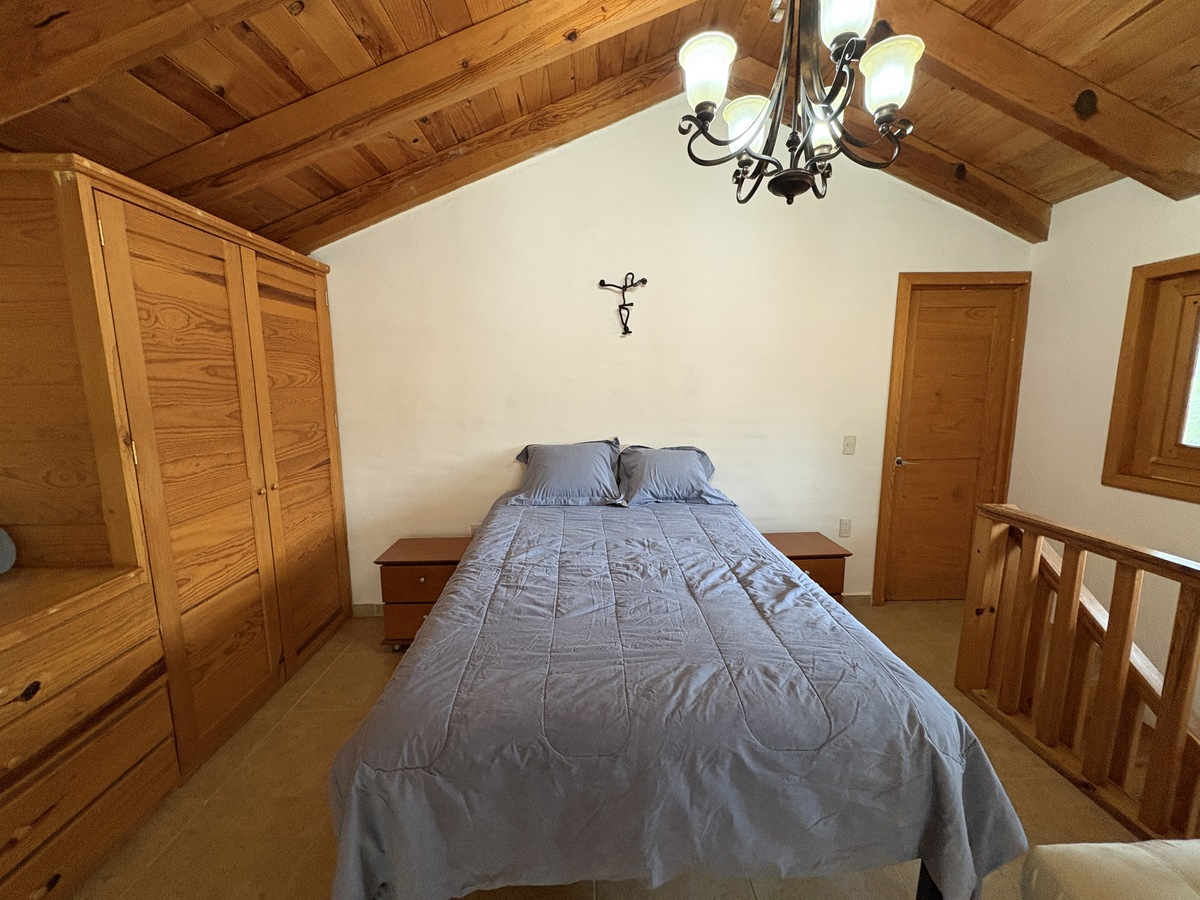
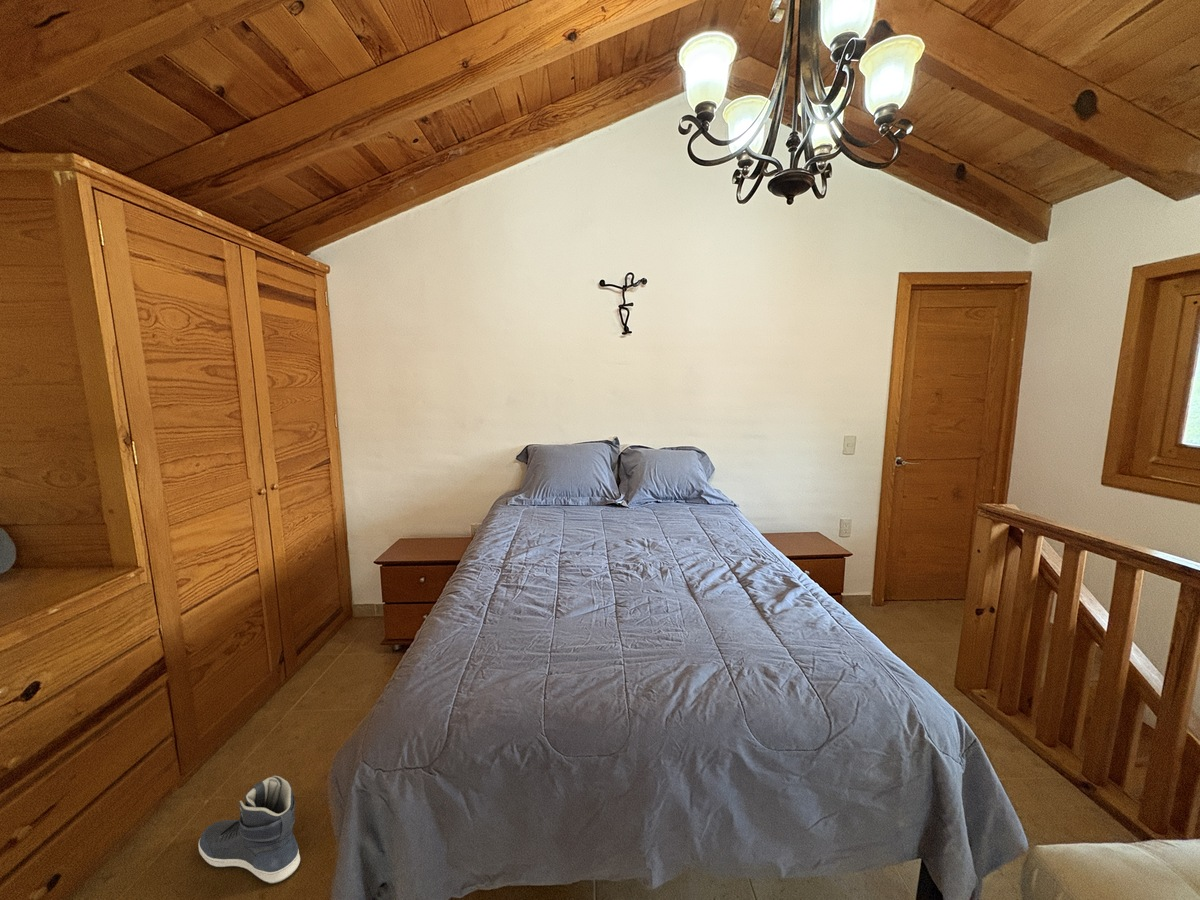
+ sneaker [197,775,301,884]
